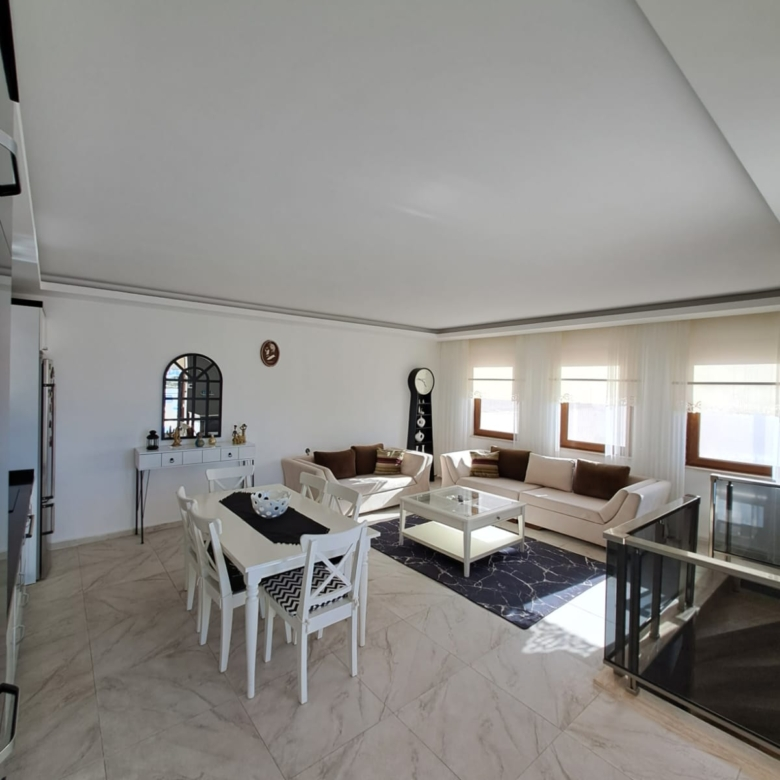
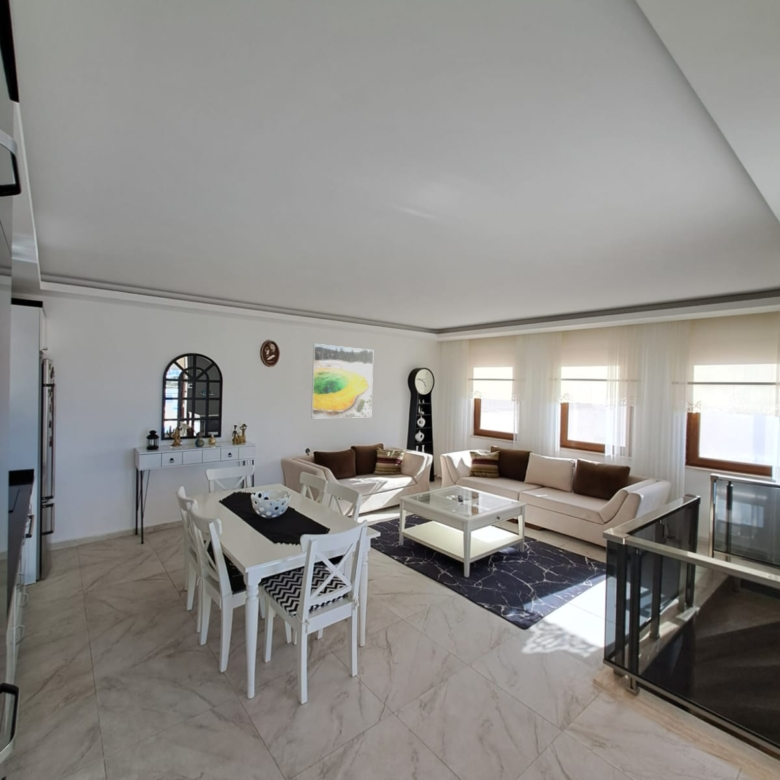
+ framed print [310,343,374,419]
